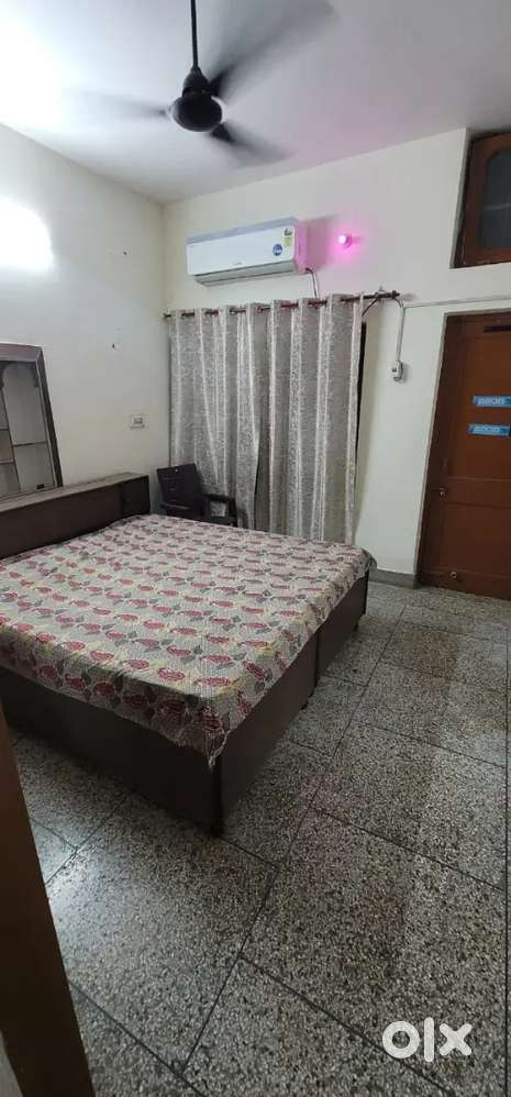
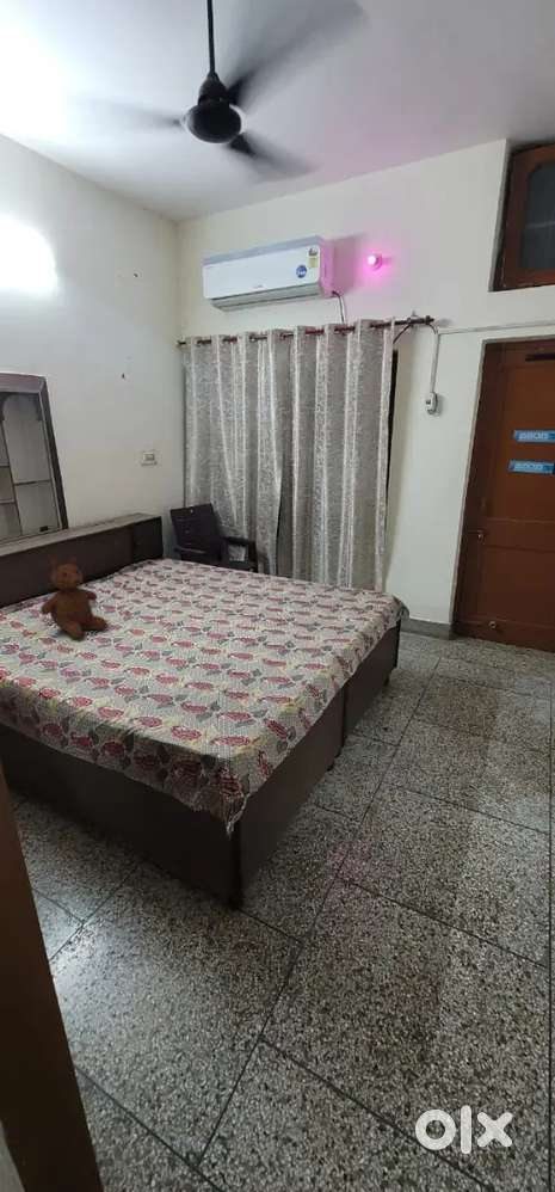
+ teddy bear [39,555,109,640]
